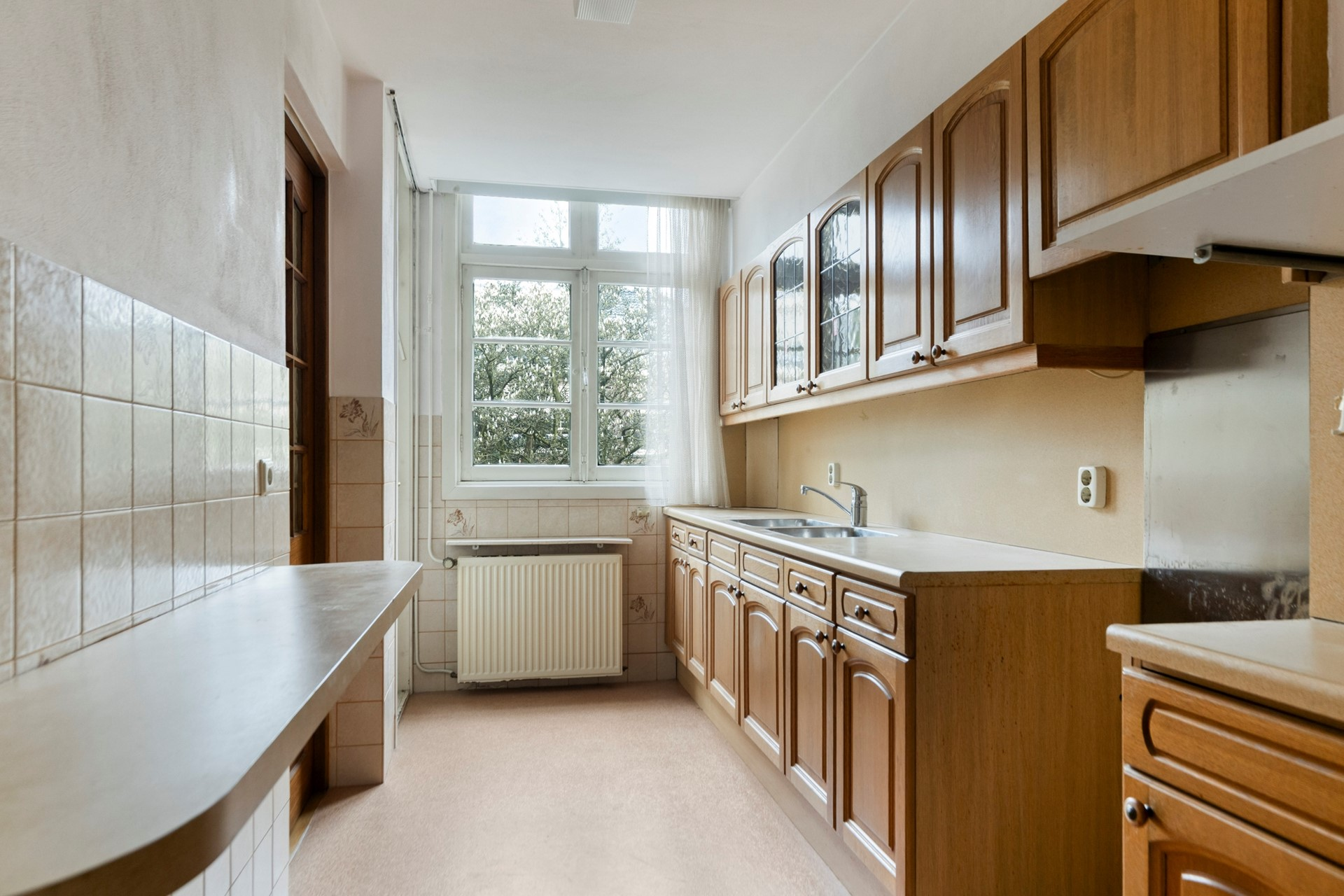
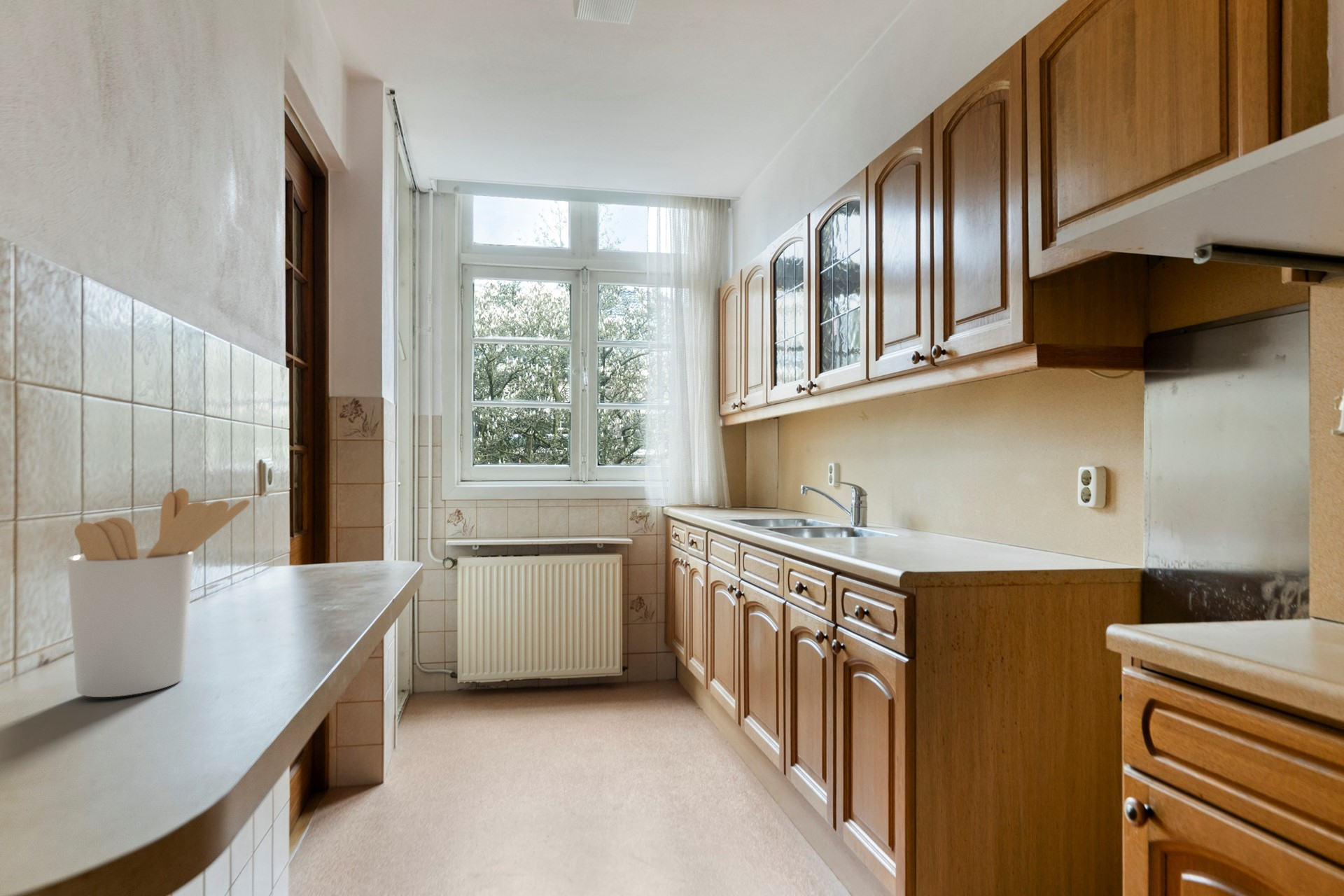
+ utensil holder [66,487,251,698]
